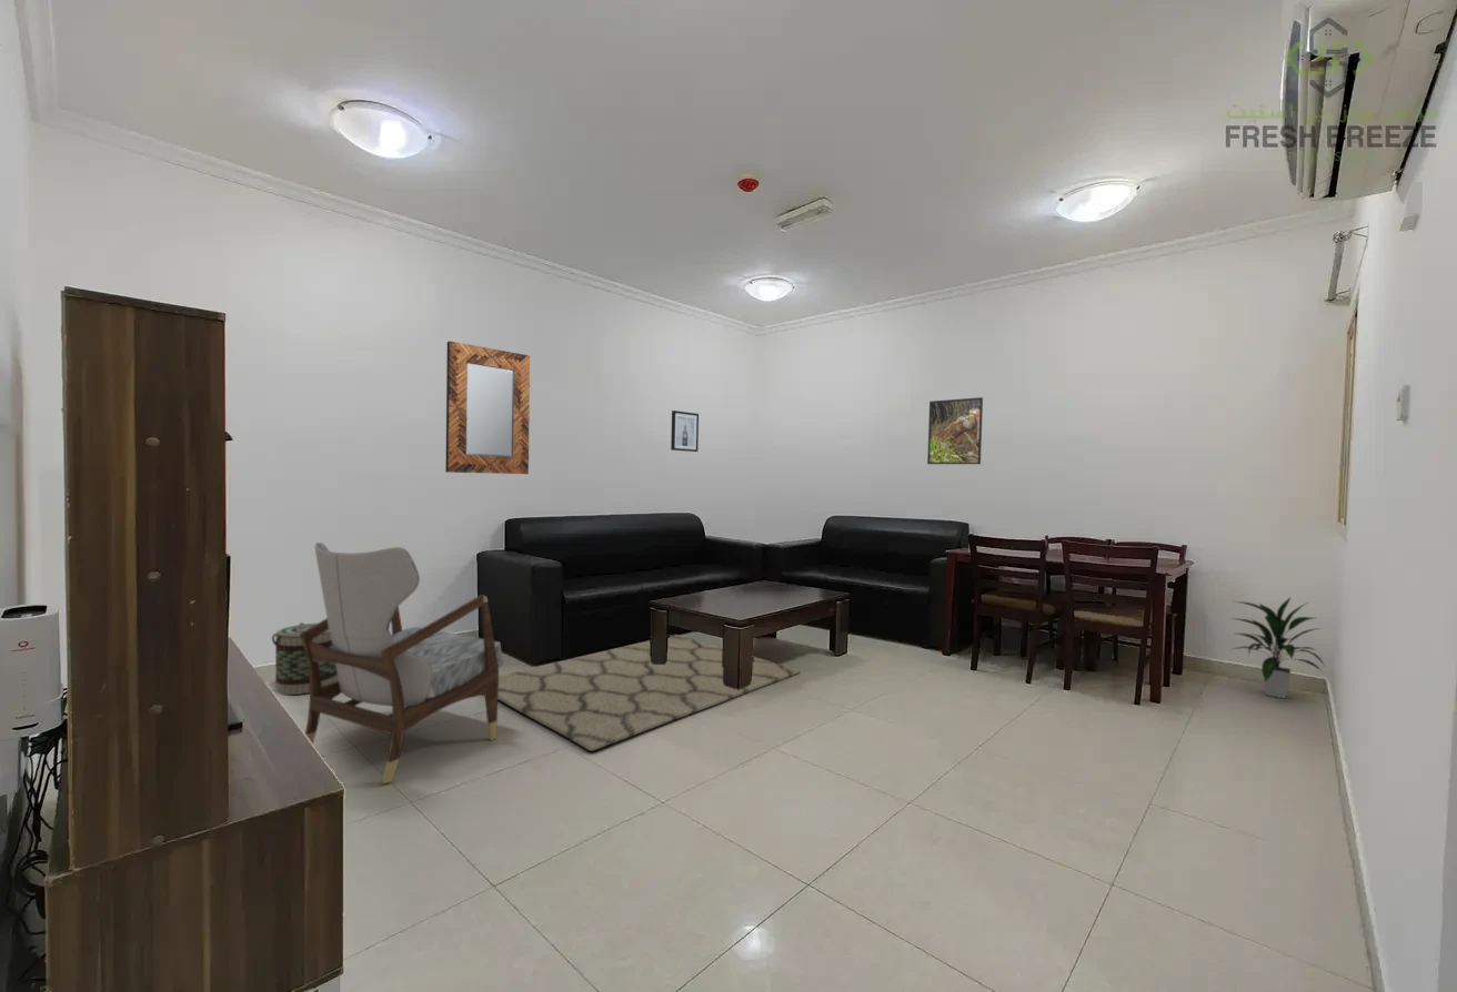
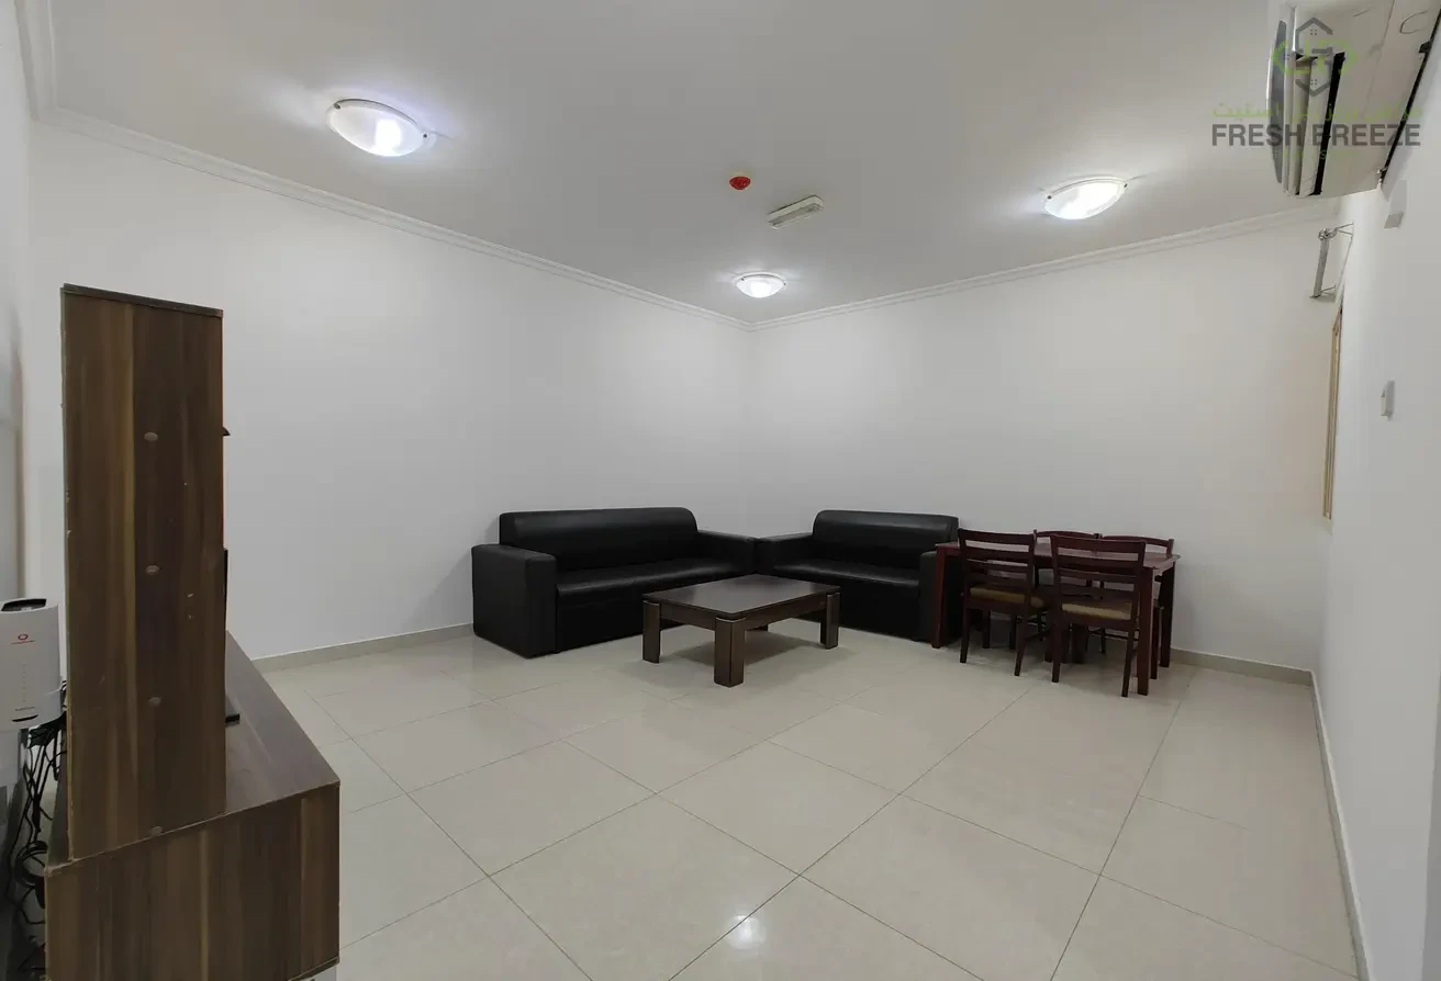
- indoor plant [1229,595,1326,700]
- basket [271,621,339,696]
- wall art [670,409,700,453]
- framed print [926,396,984,465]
- home mirror [444,341,531,475]
- rug [498,634,801,752]
- armchair [300,541,504,785]
